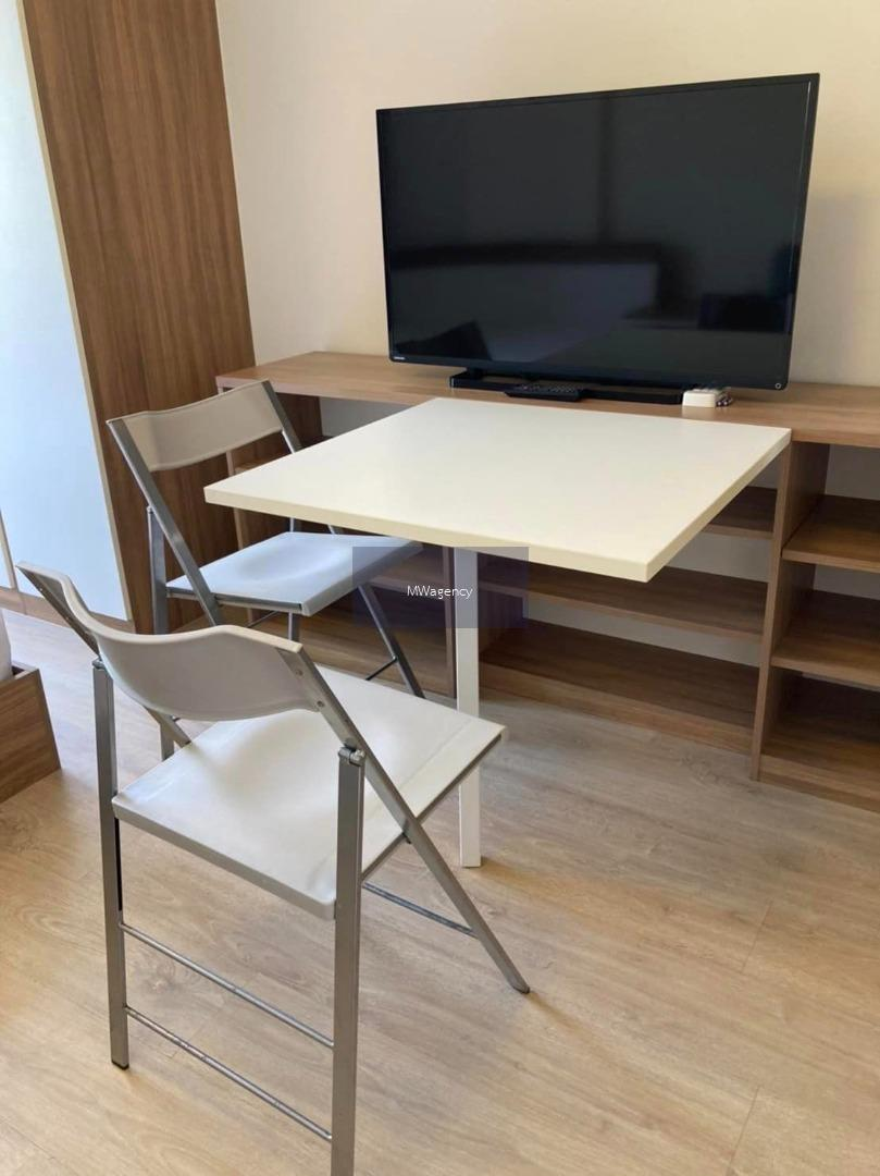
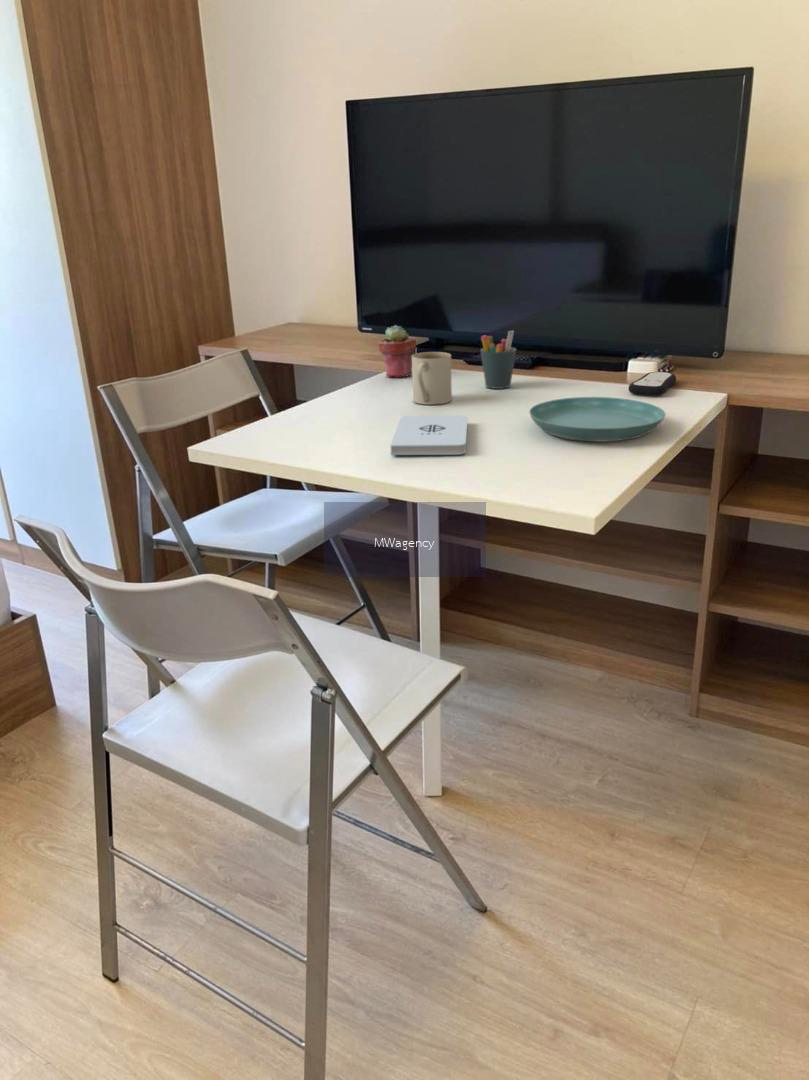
+ notepad [390,414,468,456]
+ pen holder [479,330,517,390]
+ potted succulent [377,324,417,378]
+ mug [411,351,453,405]
+ saucer [528,396,666,443]
+ remote control [628,371,677,397]
